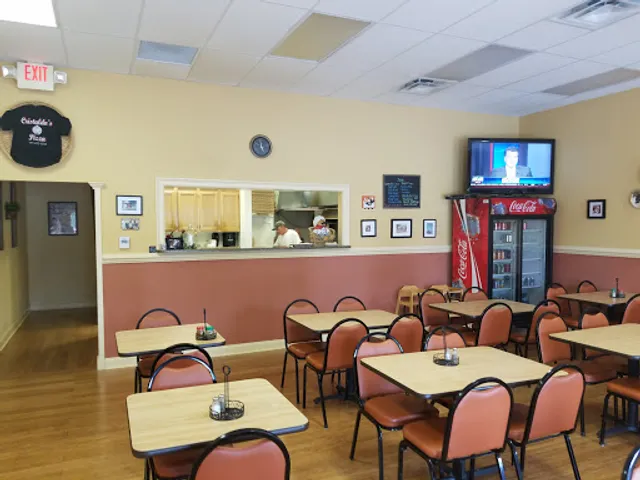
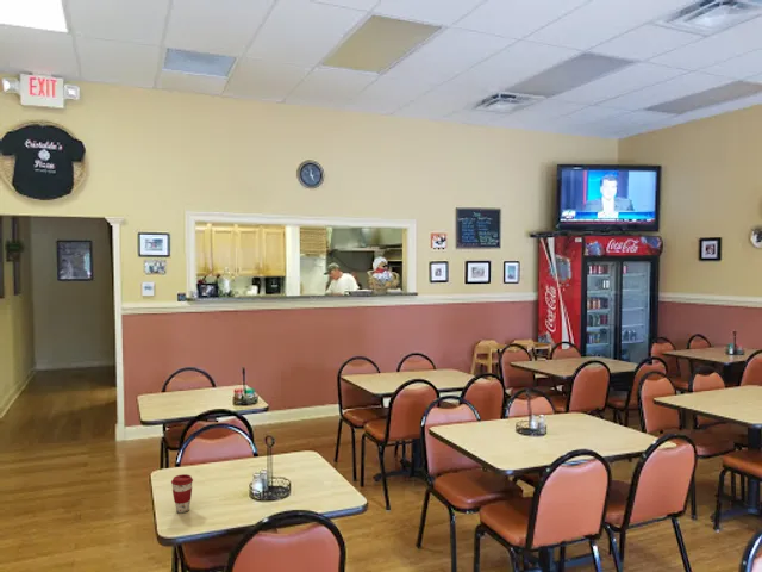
+ coffee cup [170,473,194,514]
